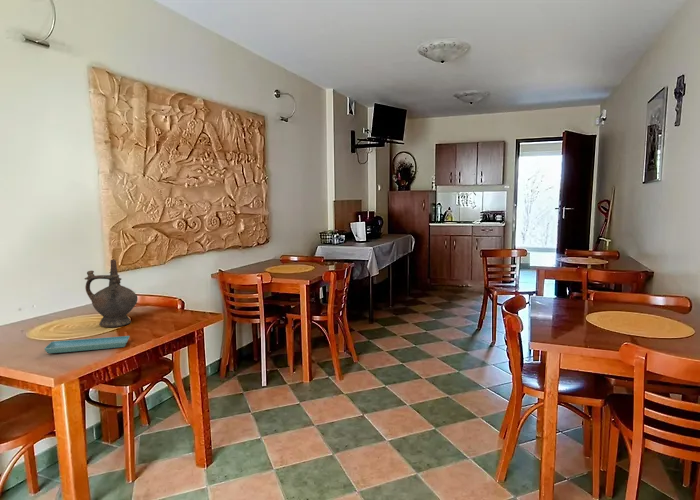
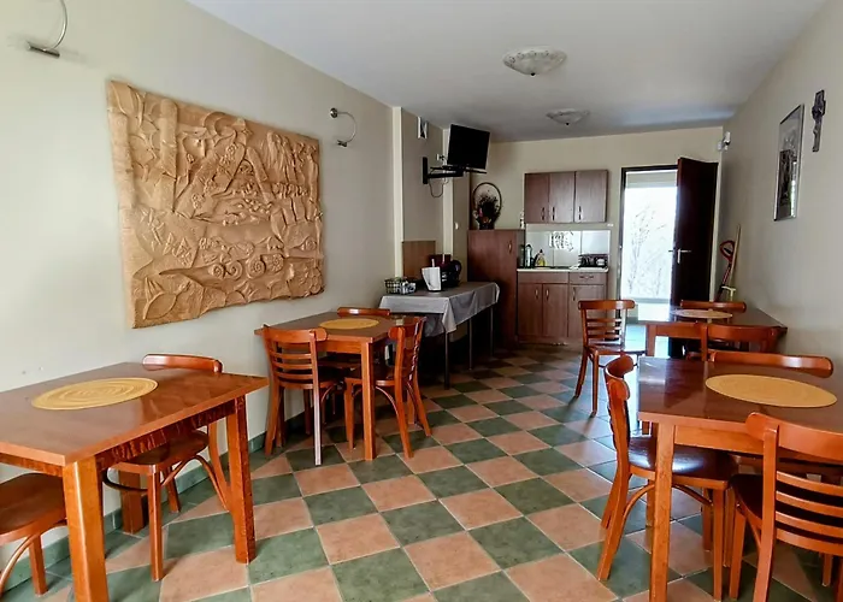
- saucer [43,335,131,354]
- ceremonial vessel [84,259,139,328]
